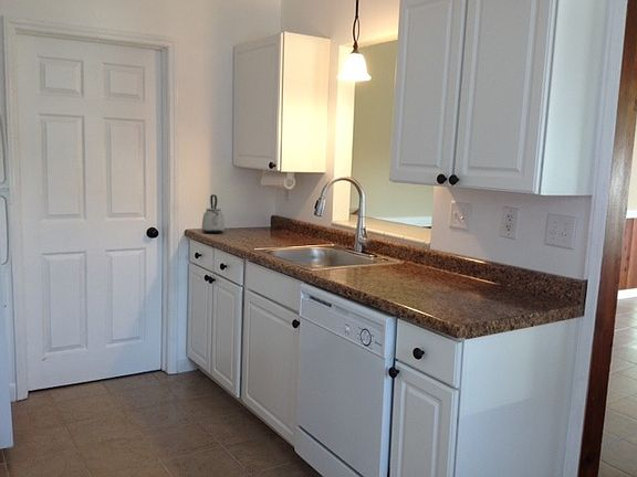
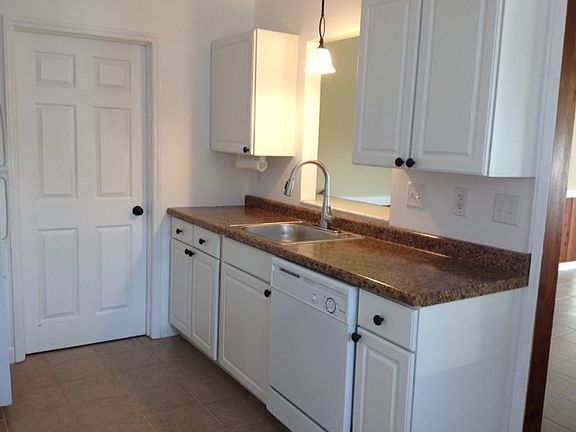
- kettle [200,193,226,234]
